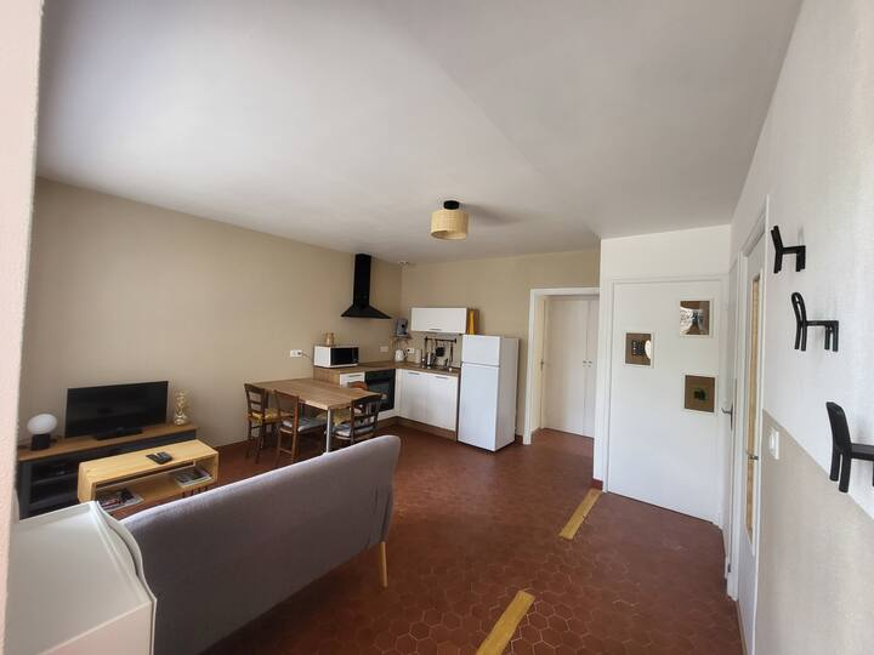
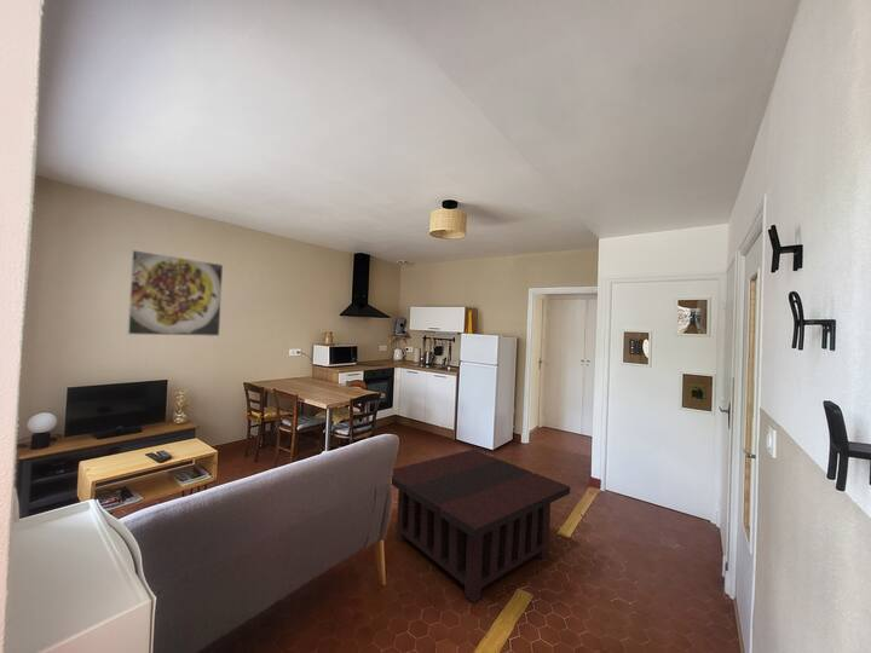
+ coffee table [391,449,571,603]
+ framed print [126,249,224,337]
